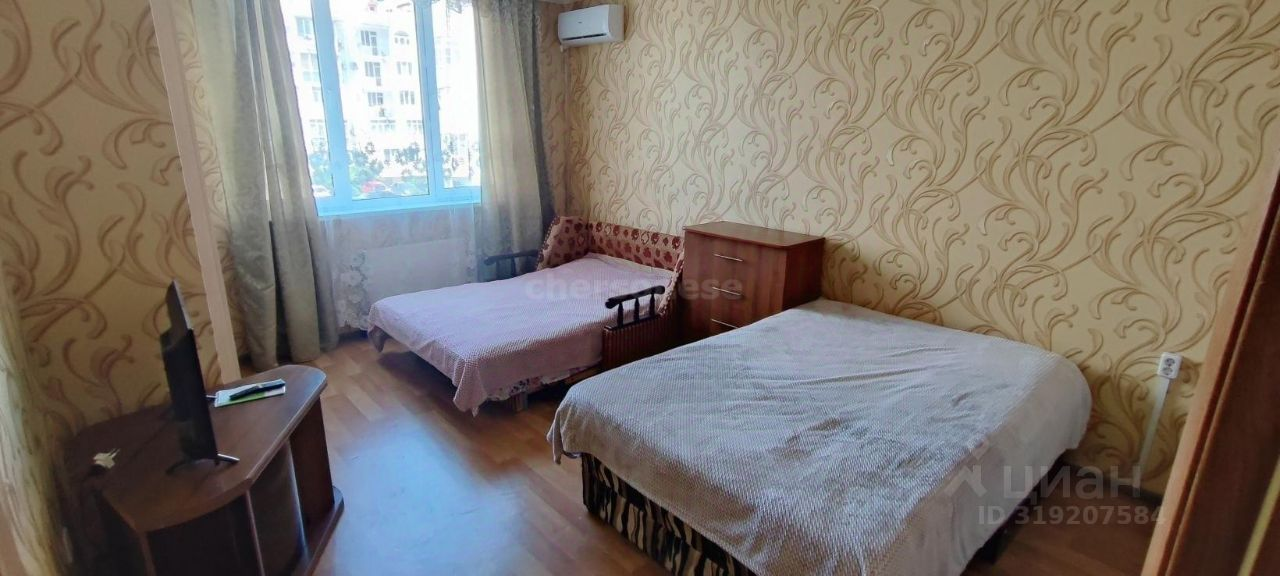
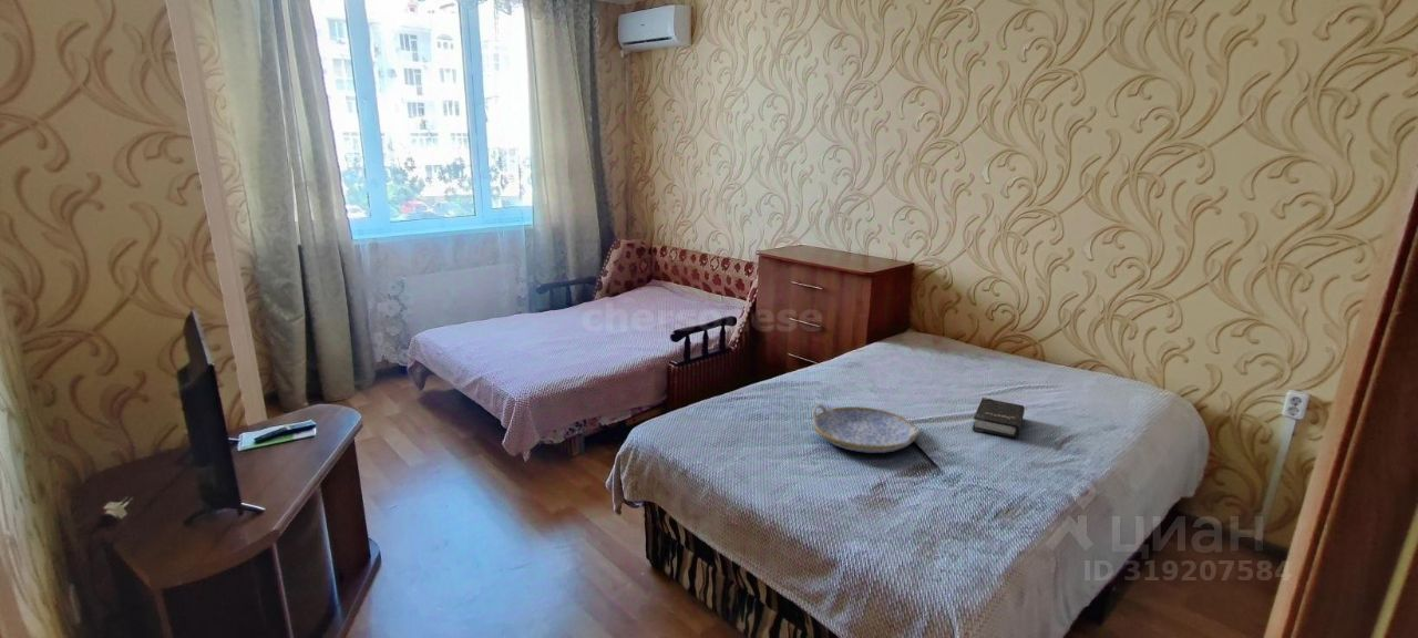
+ hardback book [972,397,1026,440]
+ serving tray [812,404,922,454]
